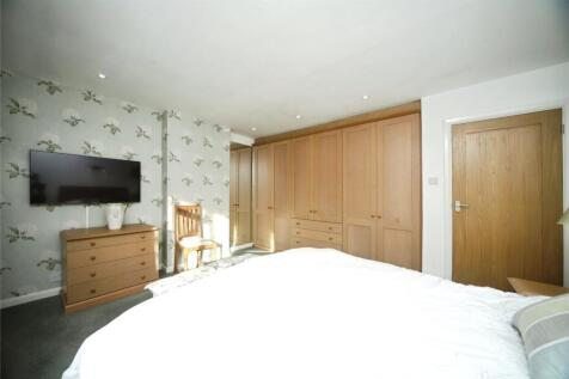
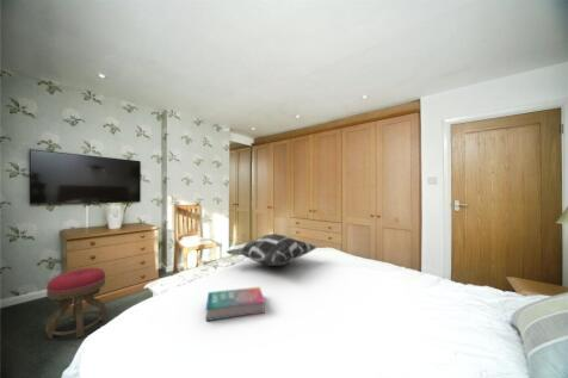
+ book [205,286,266,322]
+ stool [44,267,107,340]
+ decorative pillow [226,233,317,267]
